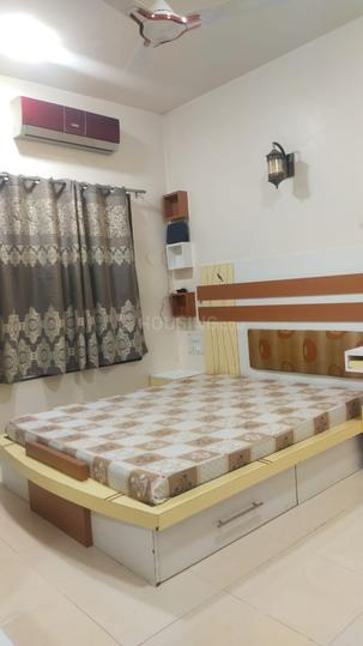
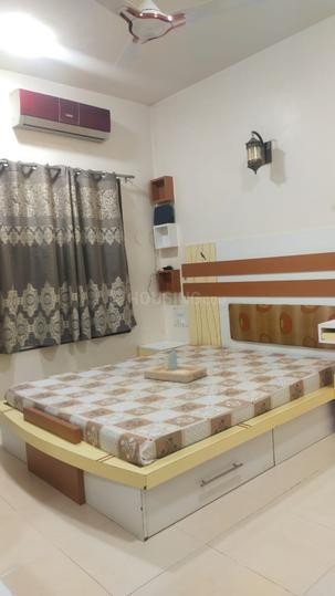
+ serving tray [143,348,208,384]
